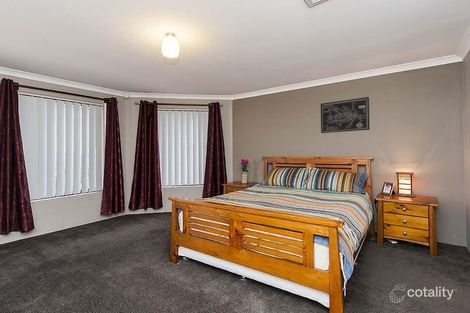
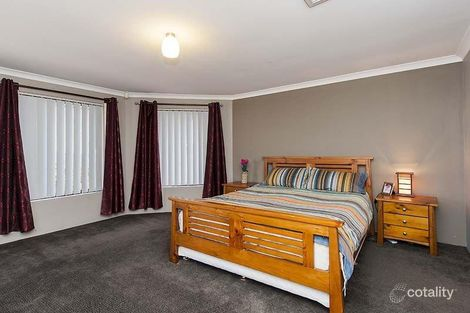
- wall art [320,96,371,134]
